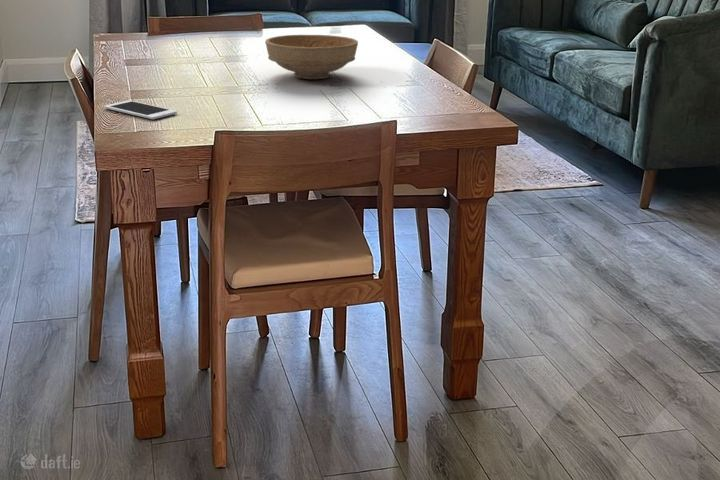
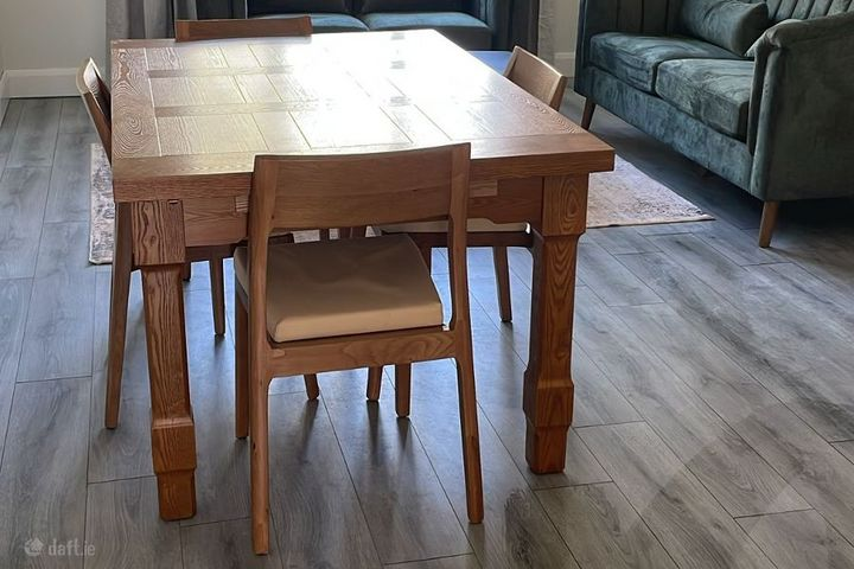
- bowl [264,34,359,80]
- cell phone [103,99,178,120]
